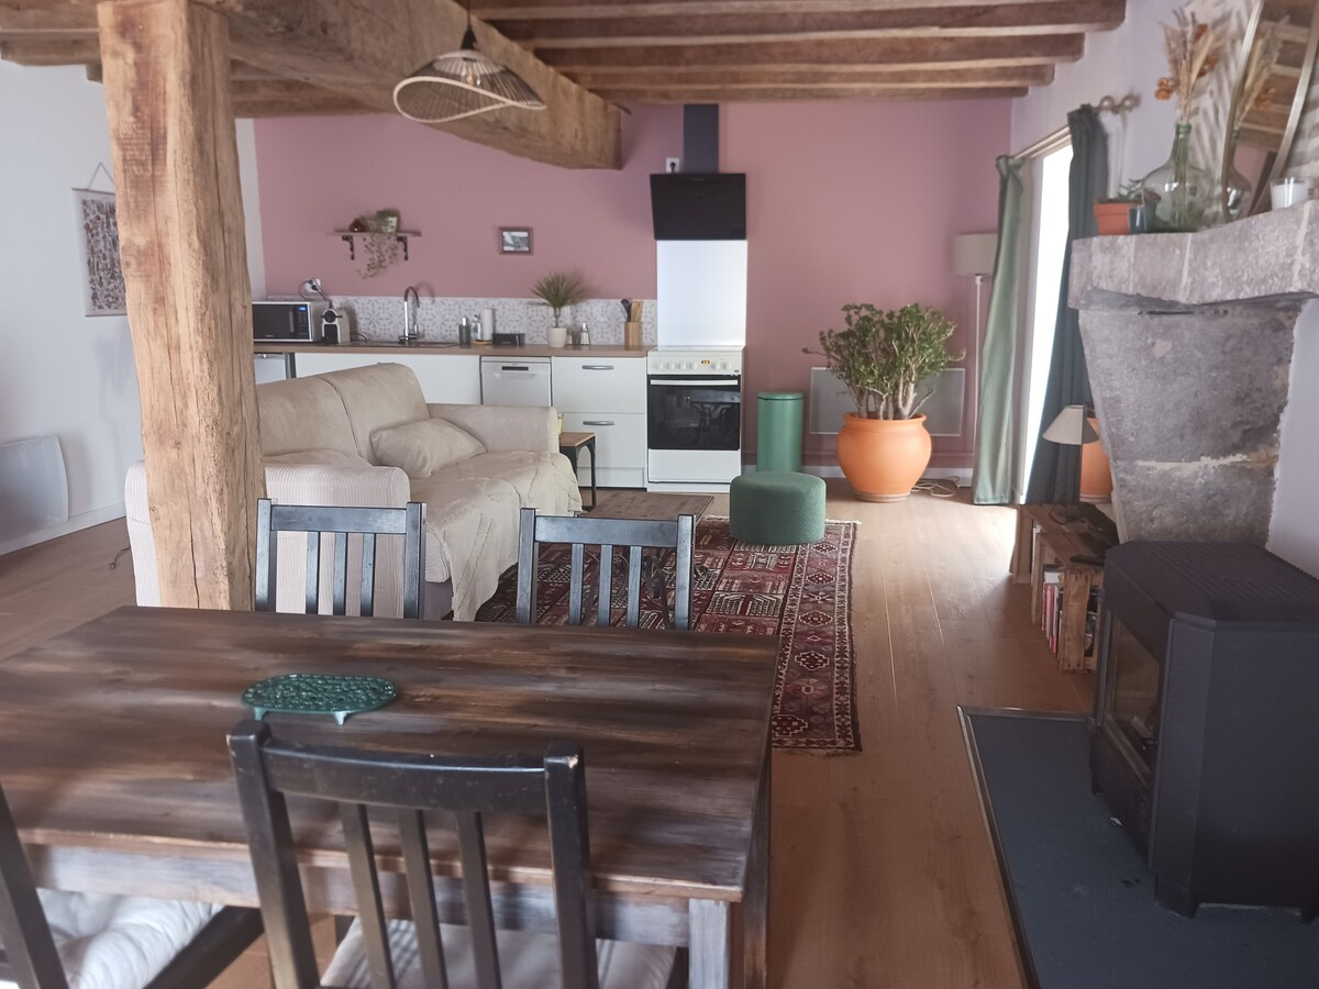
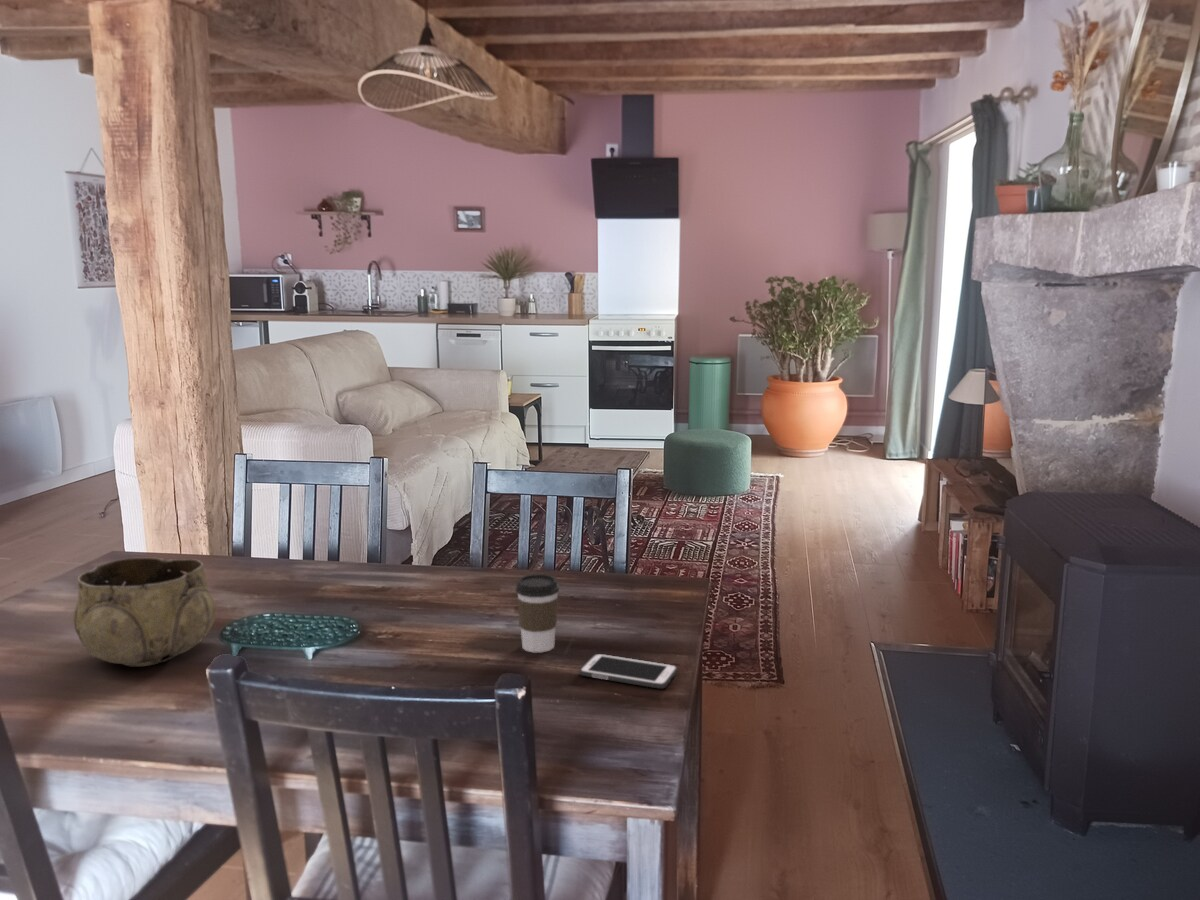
+ decorative bowl [72,557,217,667]
+ cell phone [578,653,679,689]
+ coffee cup [515,573,560,653]
